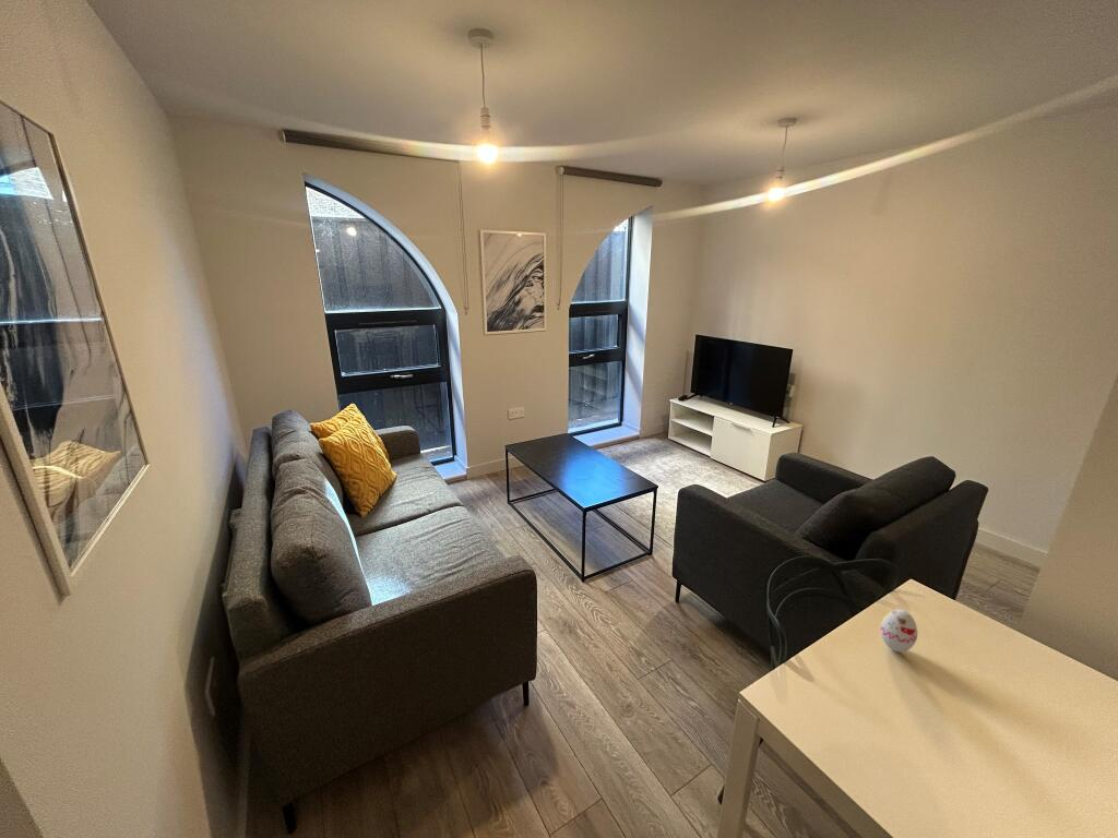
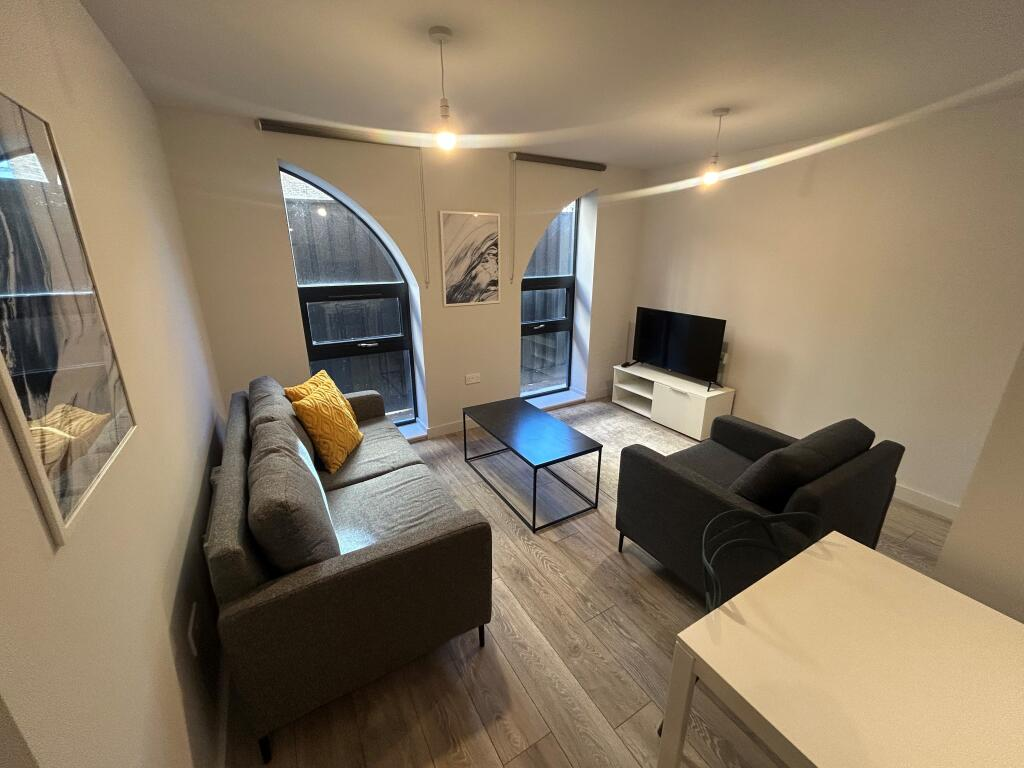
- decorative egg [879,609,919,653]
